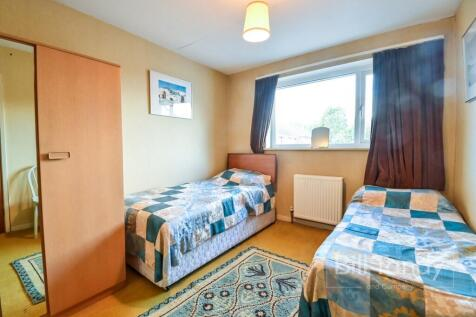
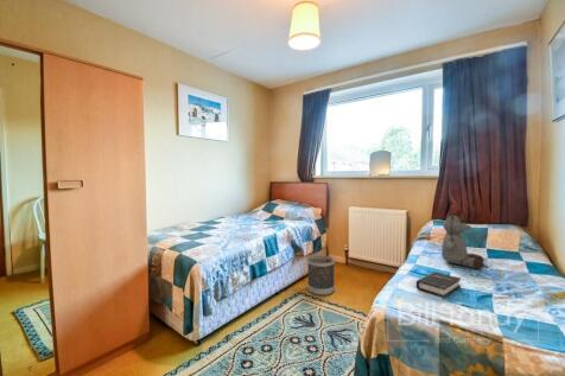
+ hardback book [415,270,462,299]
+ wastebasket [306,255,336,297]
+ stuffed bear [440,210,485,270]
